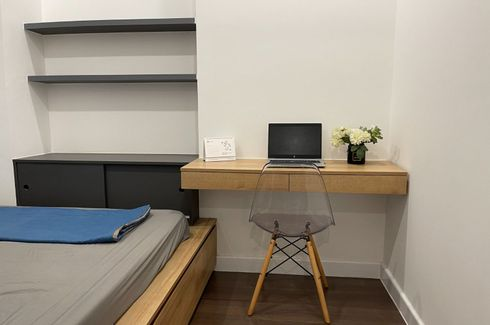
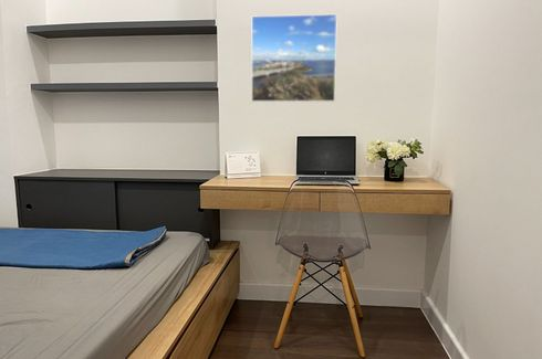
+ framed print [250,13,338,103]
